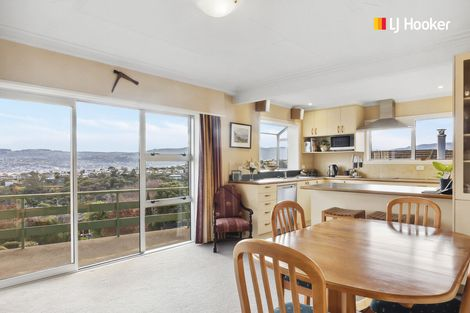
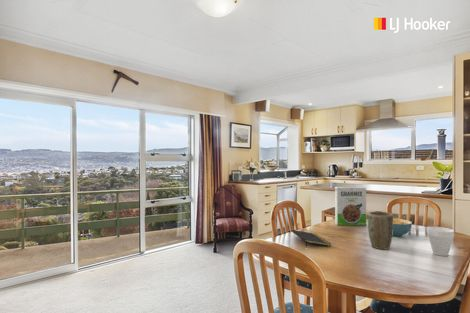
+ plant pot [367,211,394,250]
+ cereal bowl [393,217,413,237]
+ cereal box [334,186,367,227]
+ notepad [291,229,332,247]
+ cup [426,226,455,257]
